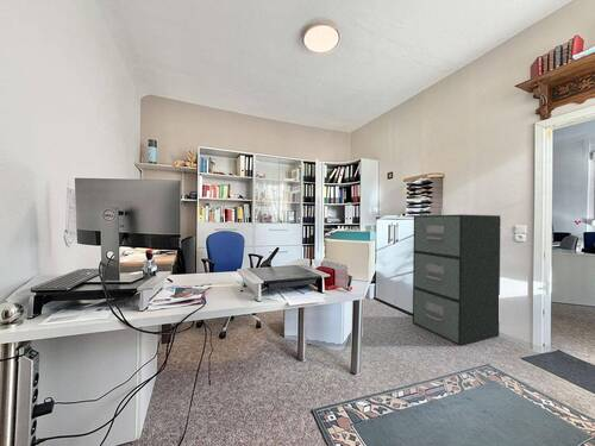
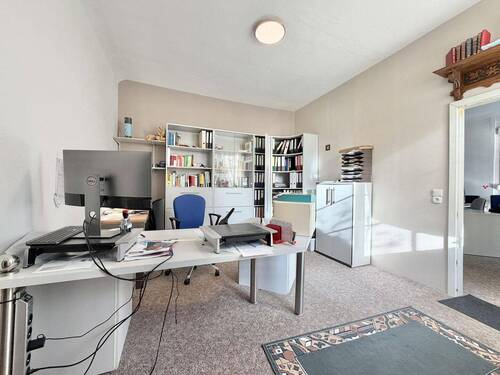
- filing cabinet [412,213,502,347]
